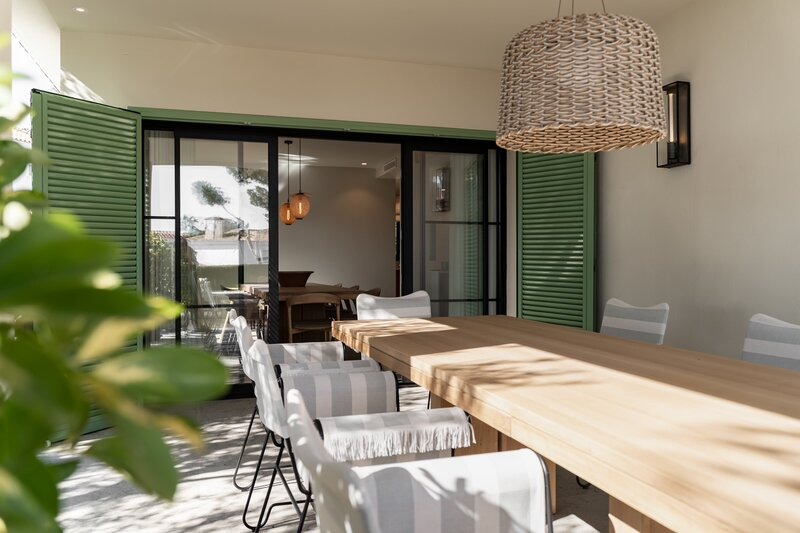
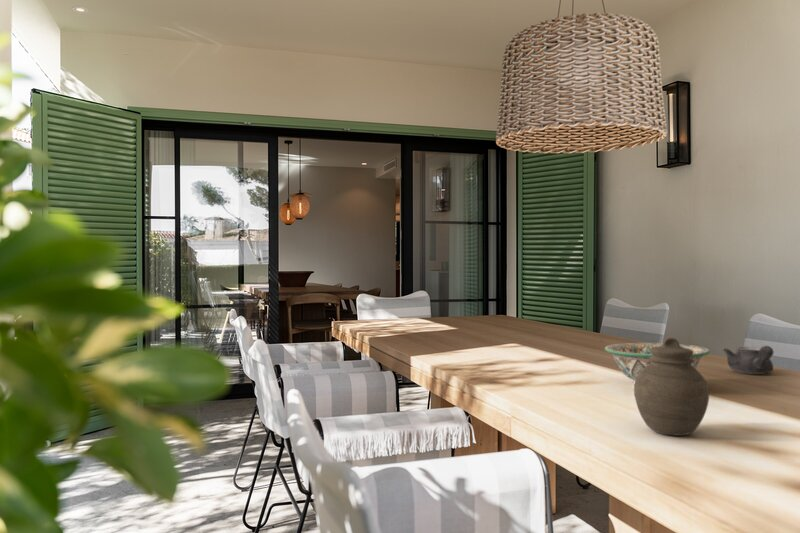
+ decorative bowl [604,342,711,384]
+ jar [633,337,710,436]
+ teapot [722,345,774,375]
